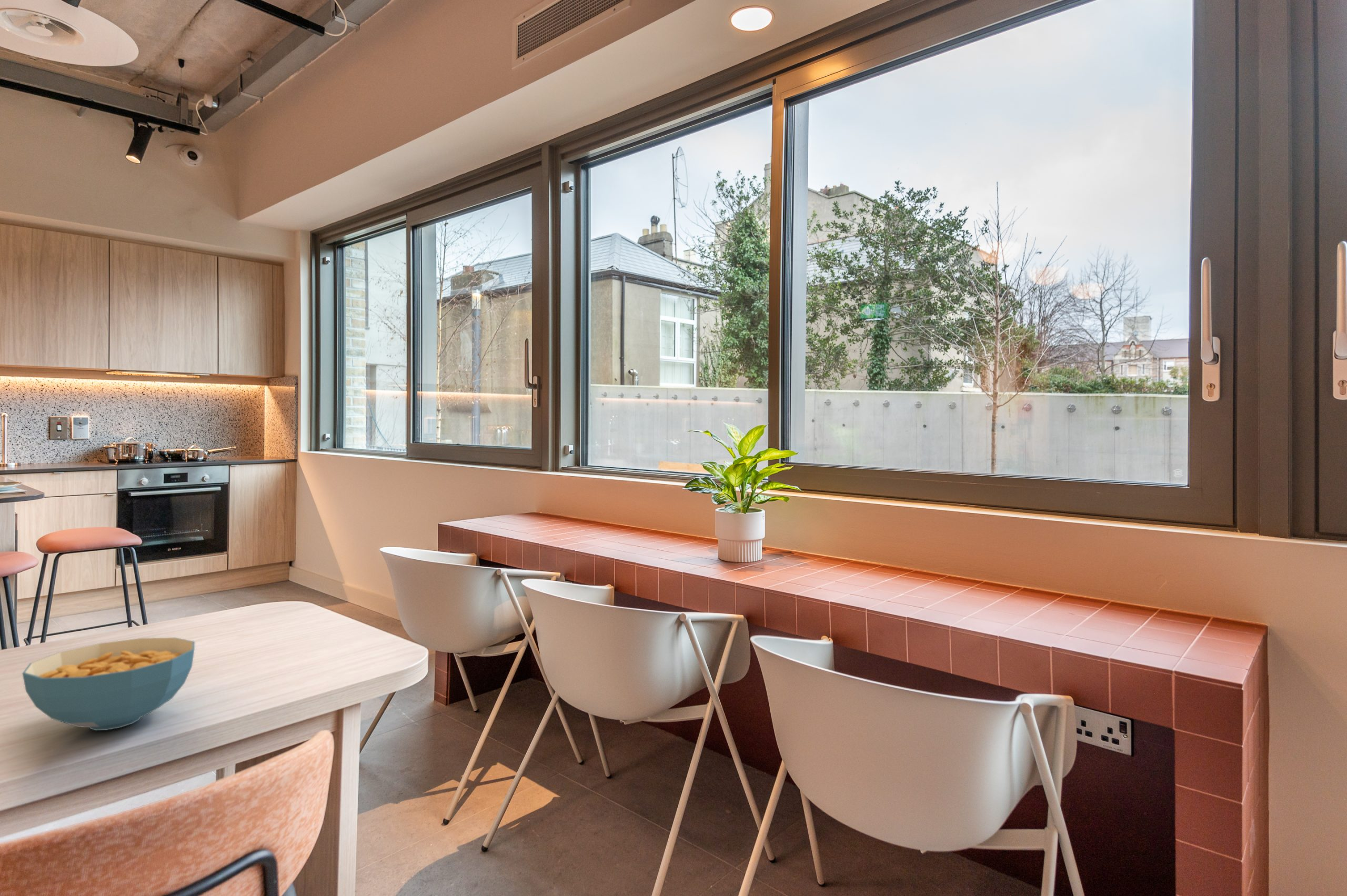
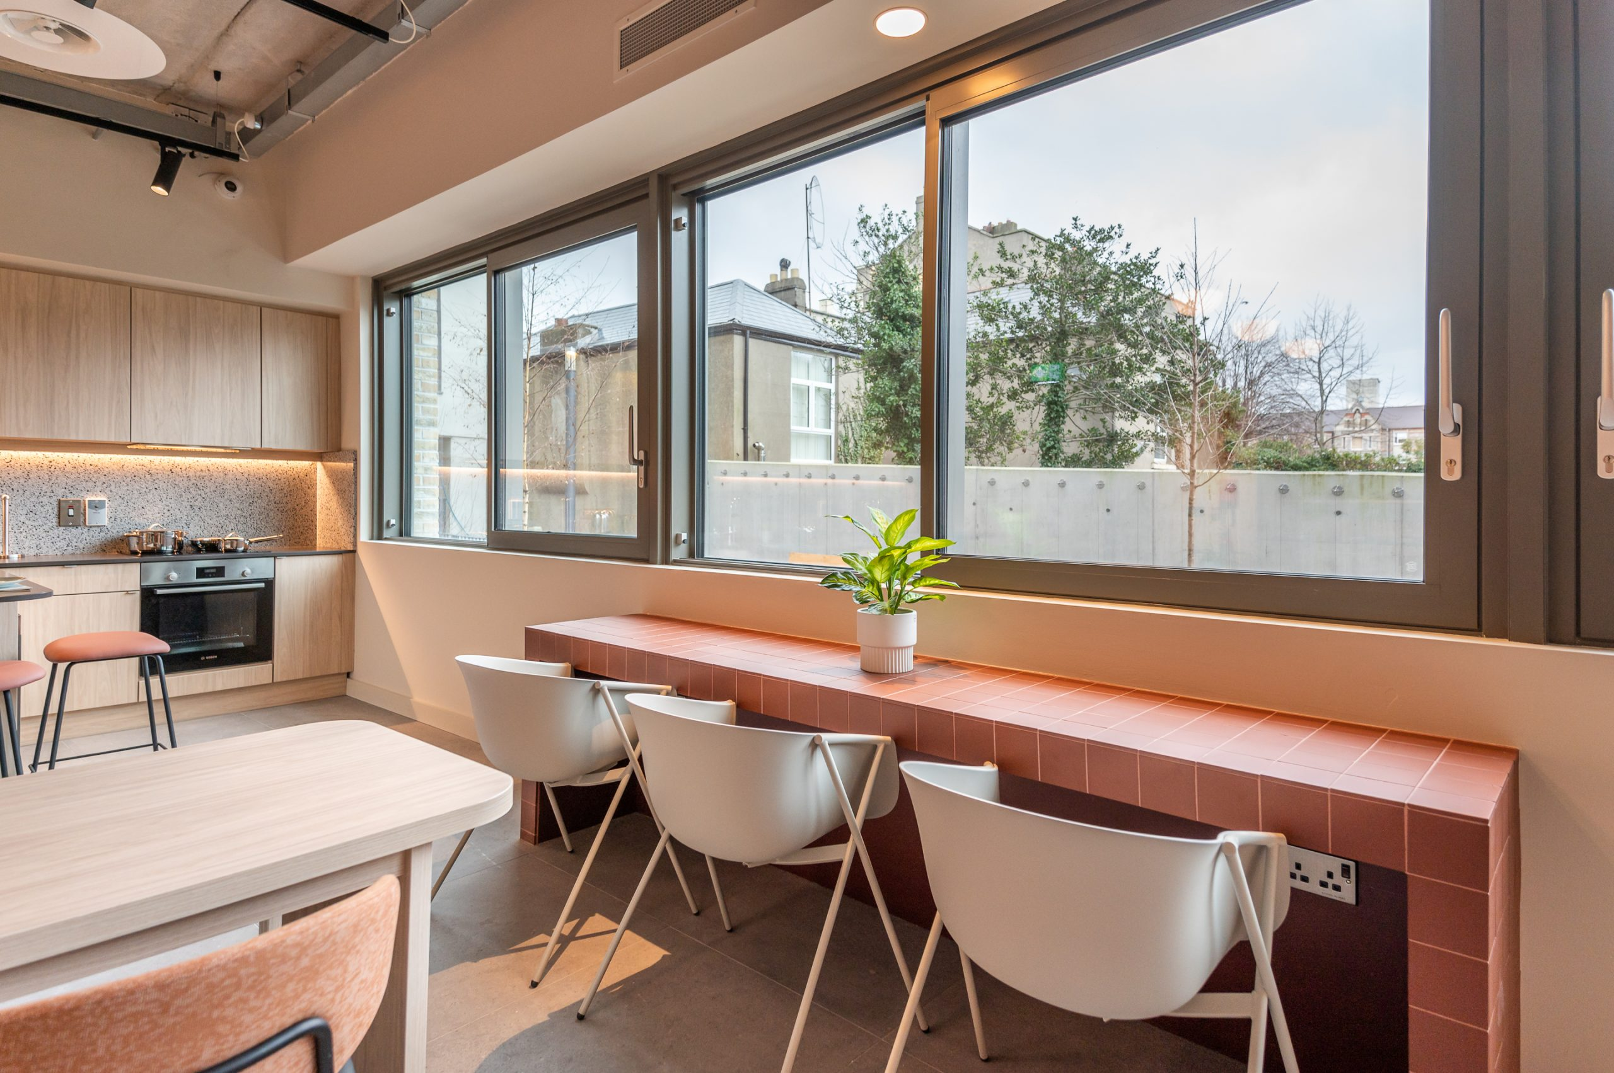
- cereal bowl [22,637,195,731]
